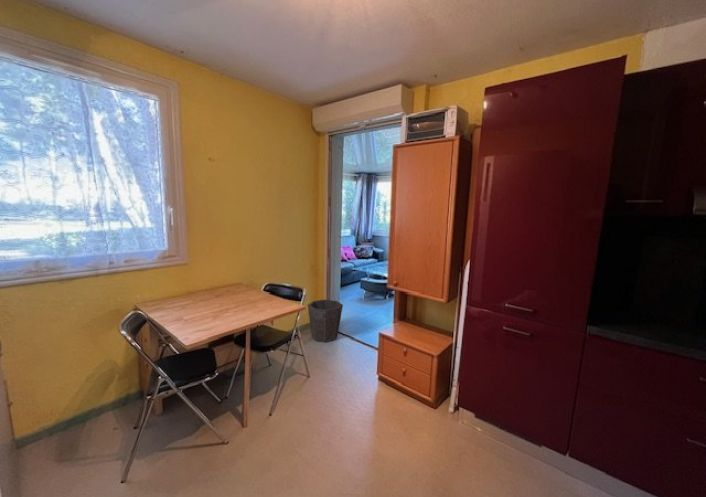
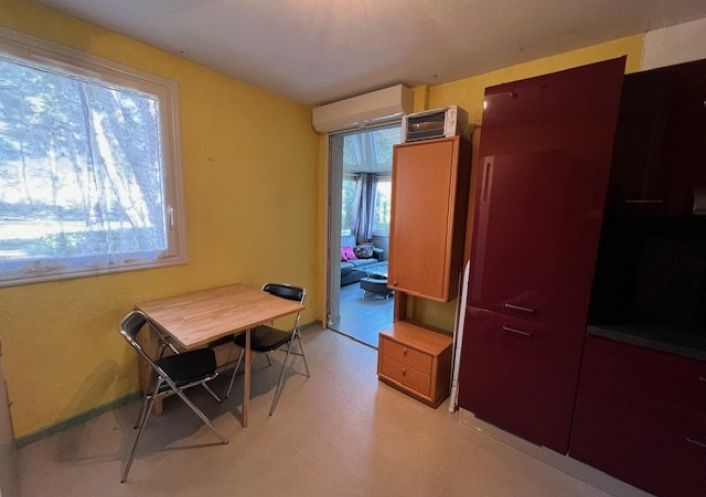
- waste bin [307,299,344,343]
